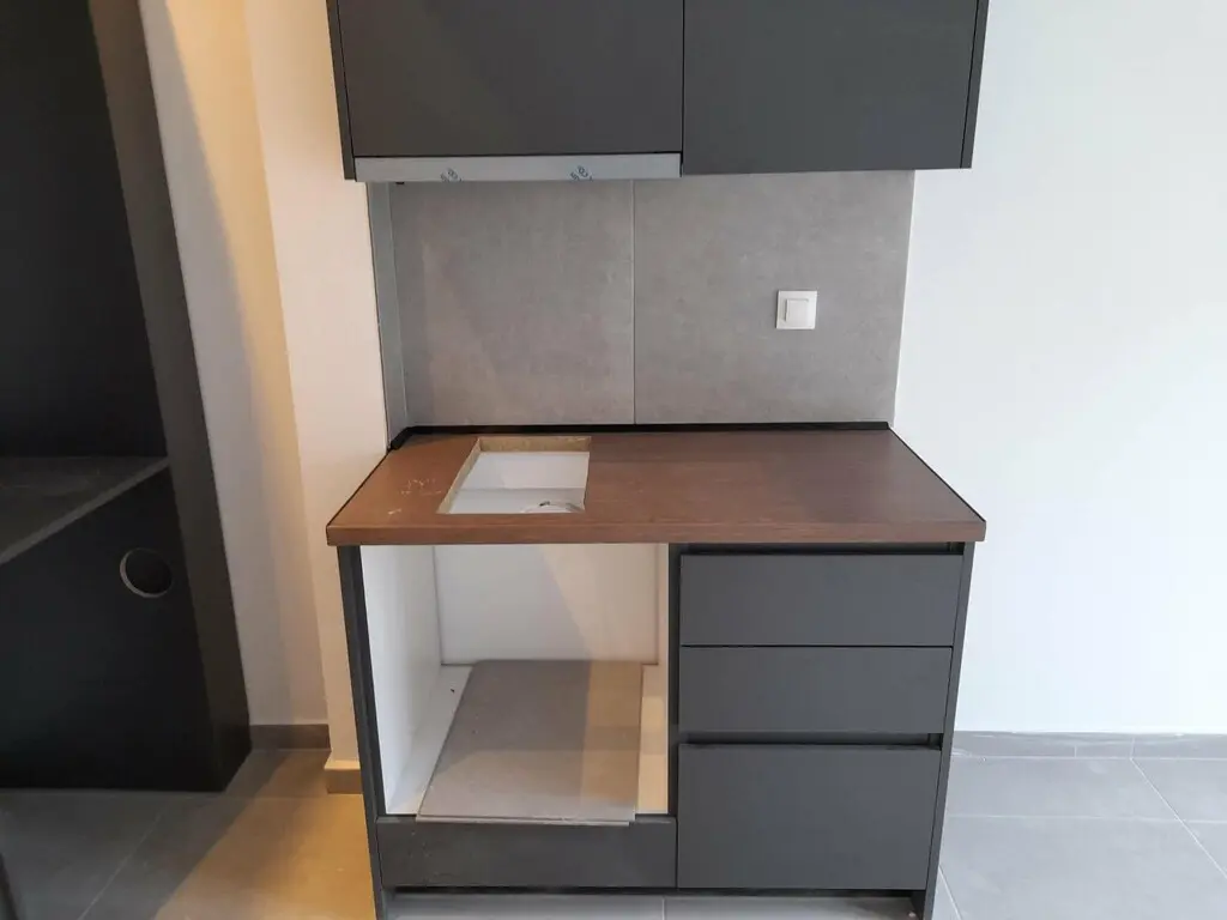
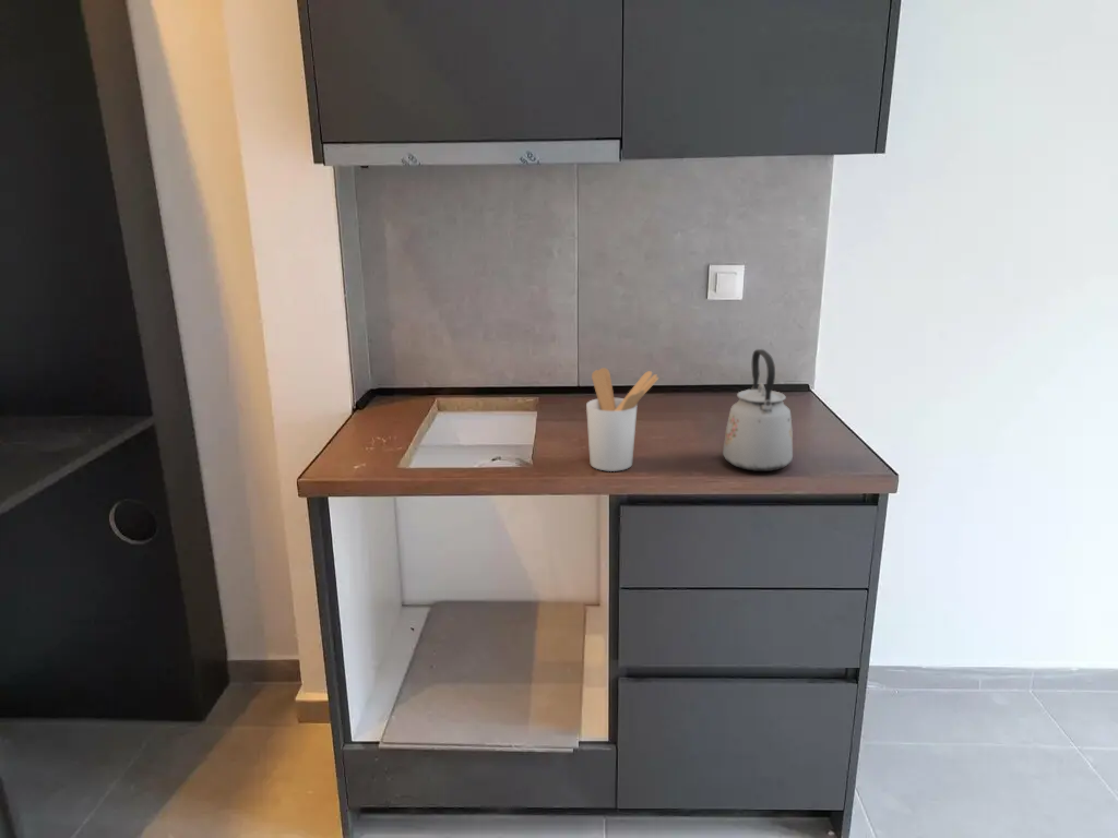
+ kettle [722,348,794,472]
+ utensil holder [585,367,659,472]
